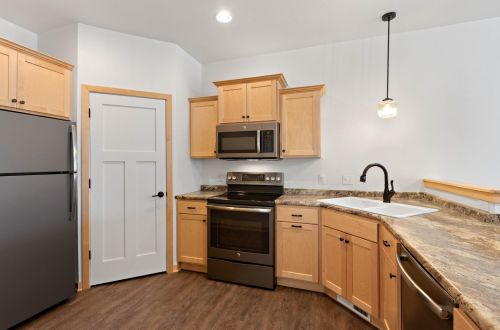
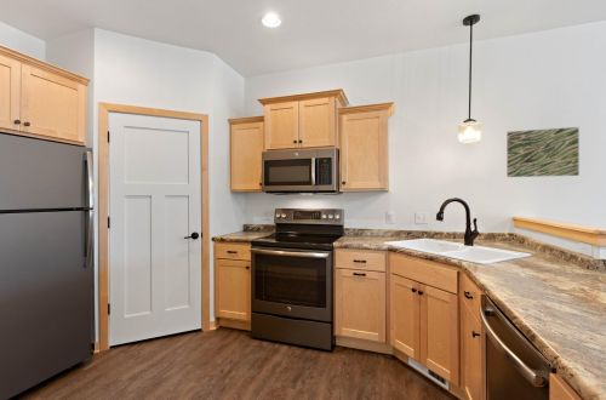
+ wall art [505,126,581,178]
